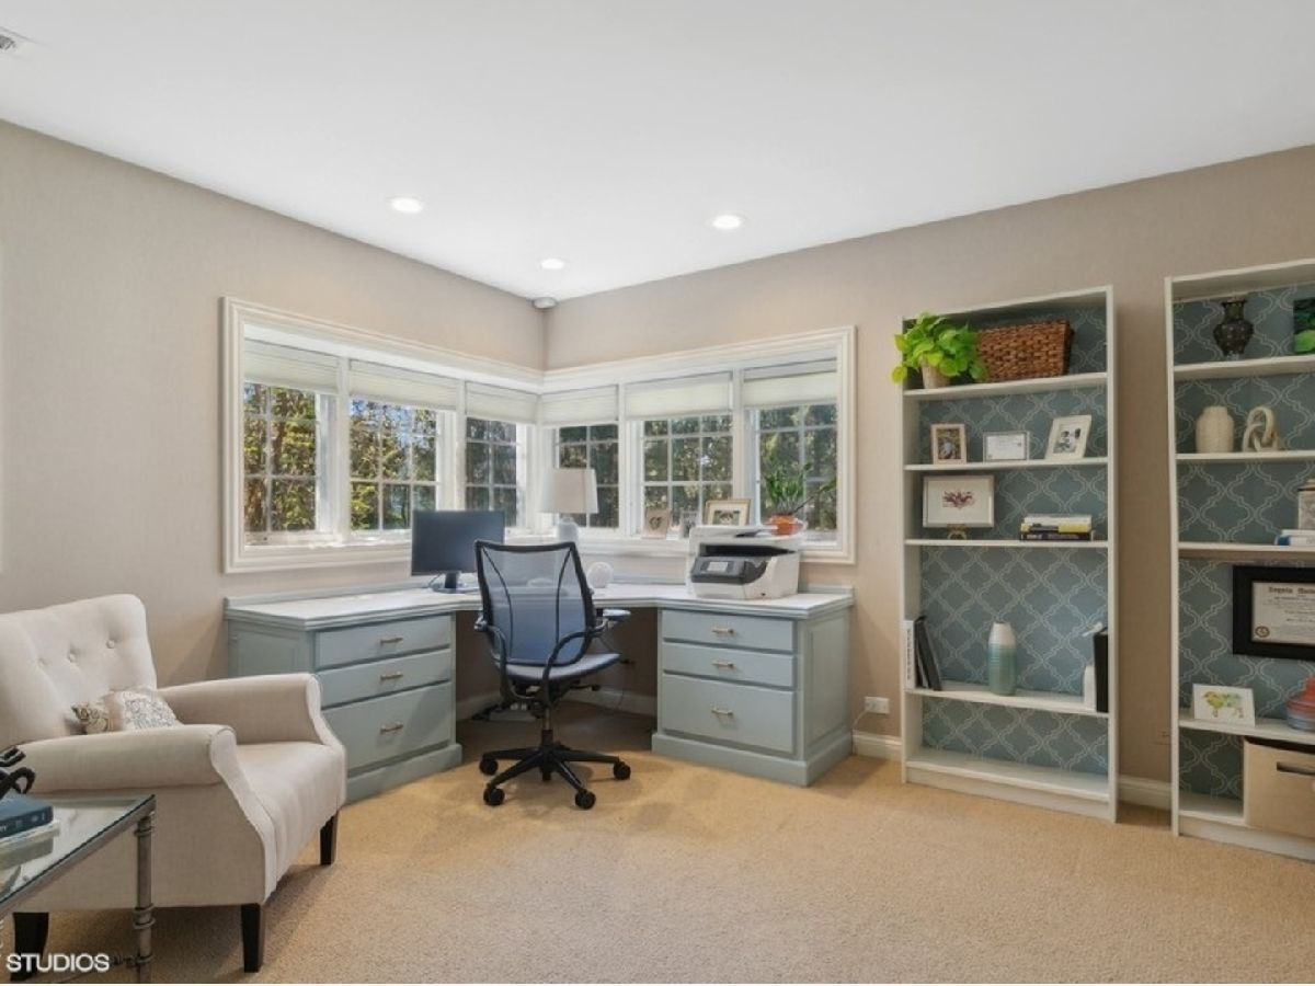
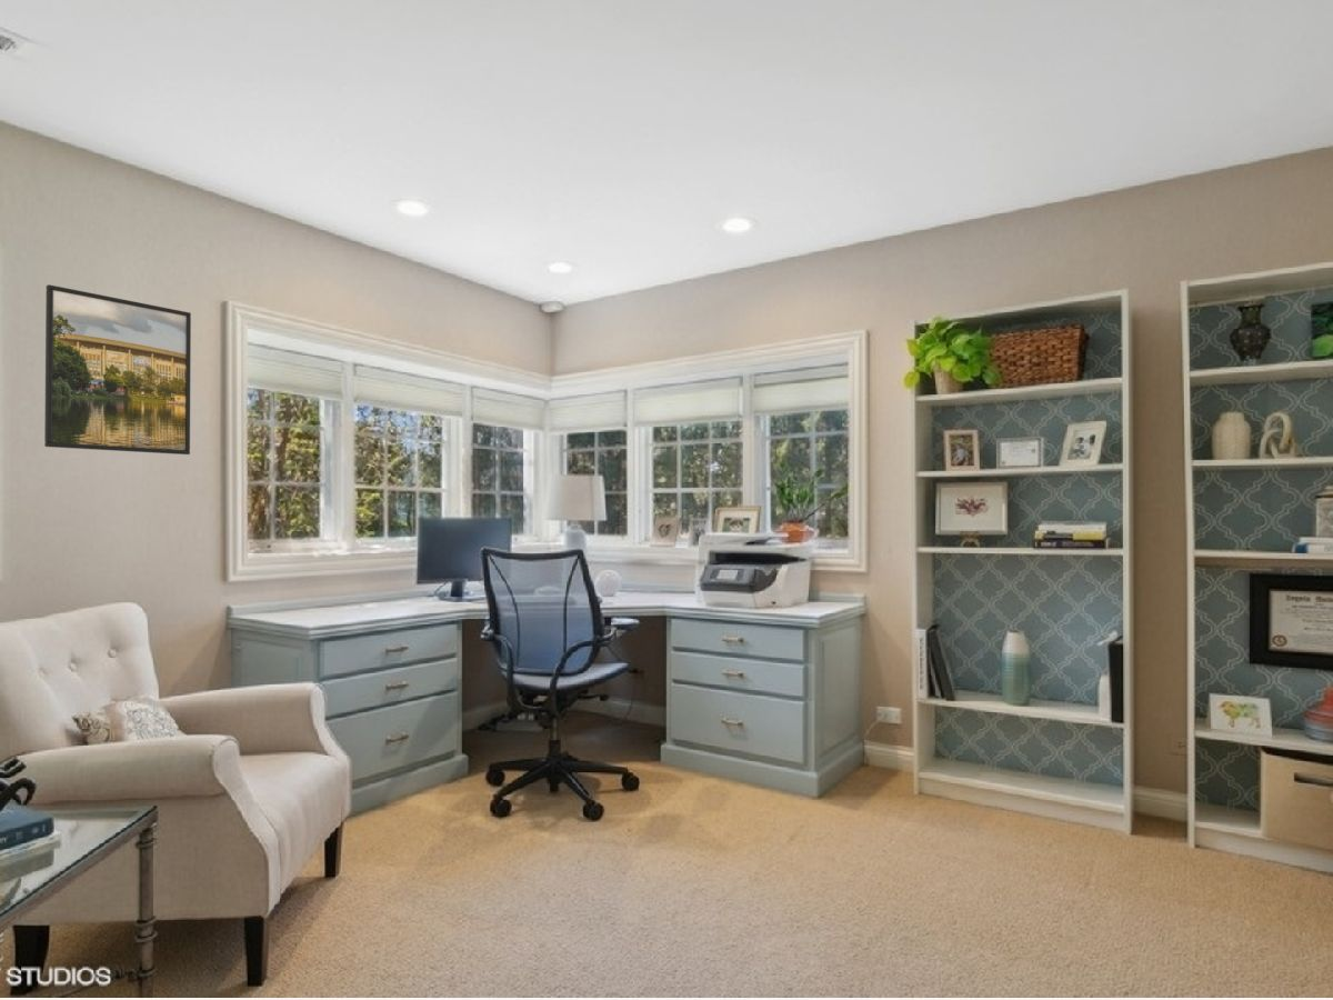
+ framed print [43,283,192,456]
